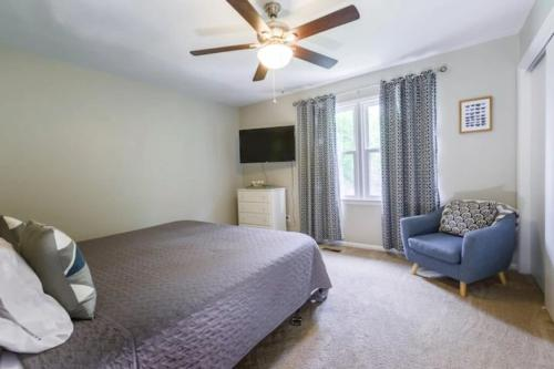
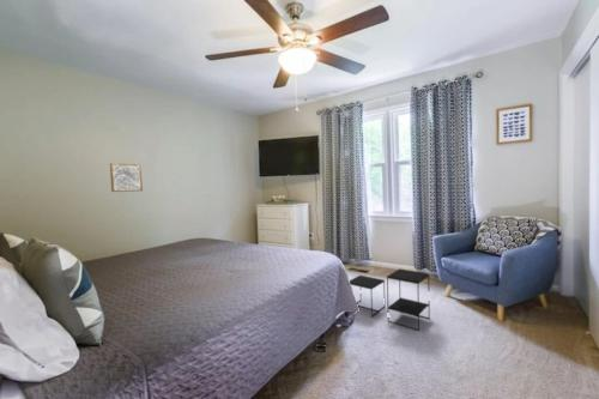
+ side table [349,267,431,332]
+ wall art [109,162,144,193]
